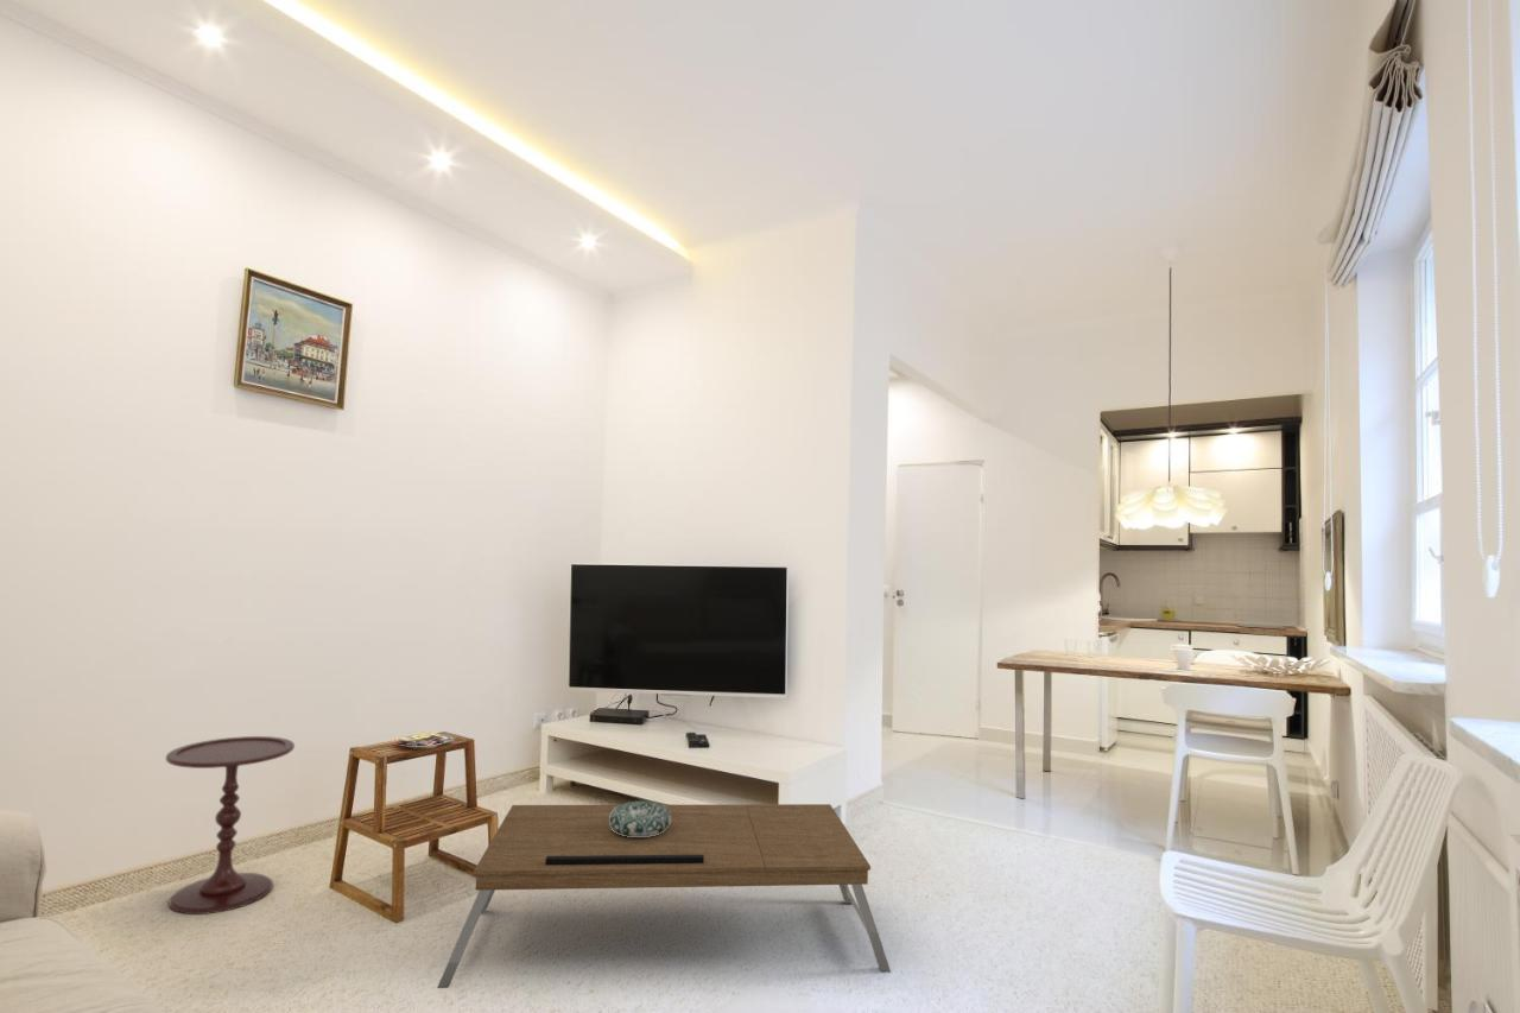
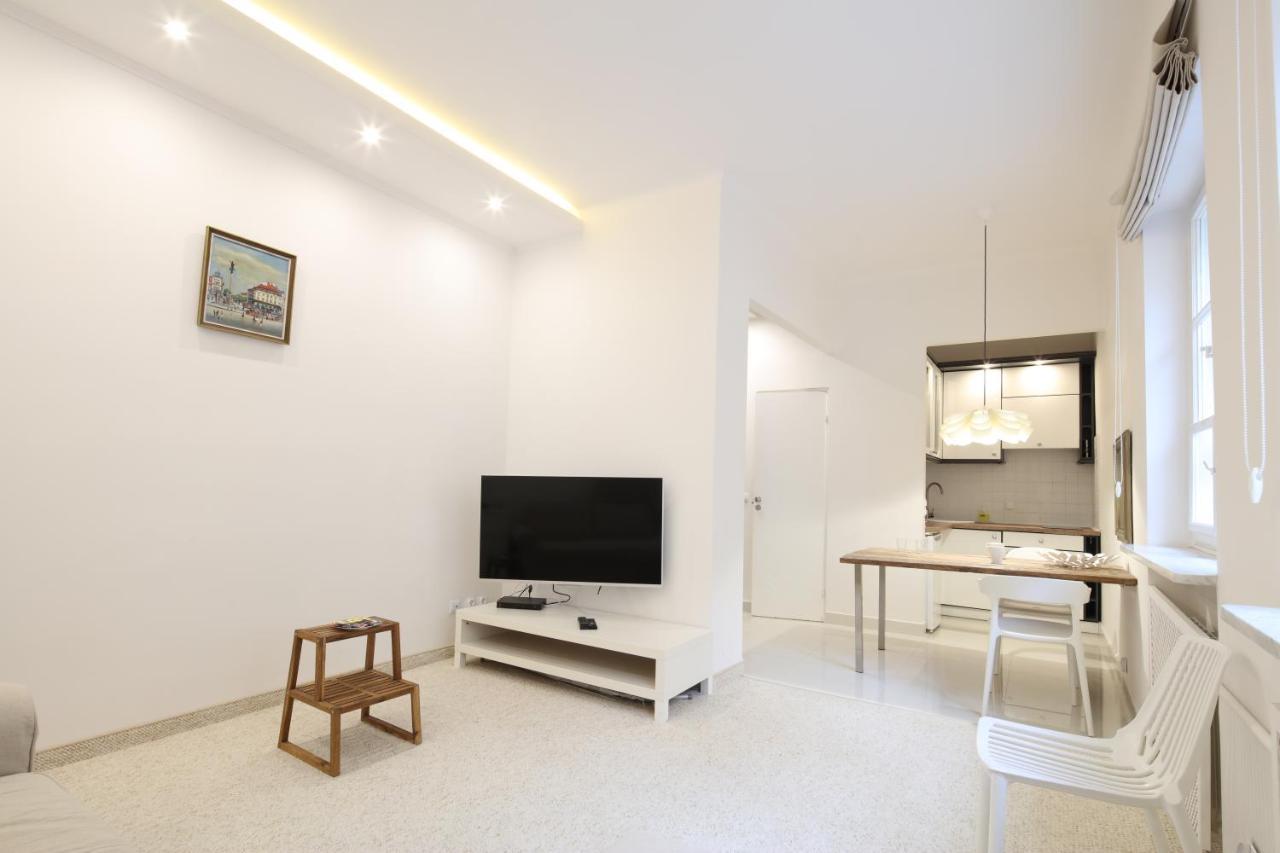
- coffee table [436,803,892,989]
- side table [165,735,296,916]
- decorative bowl [609,800,671,837]
